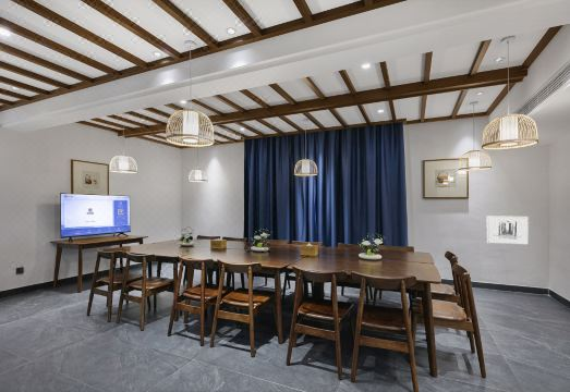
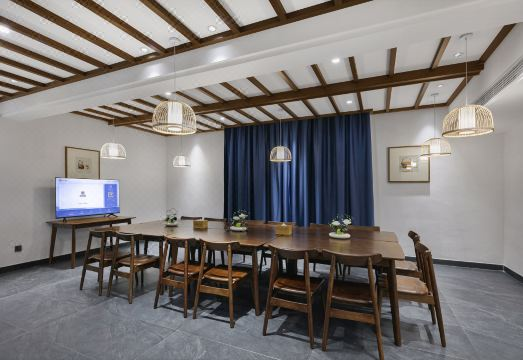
- wall art [486,215,531,246]
